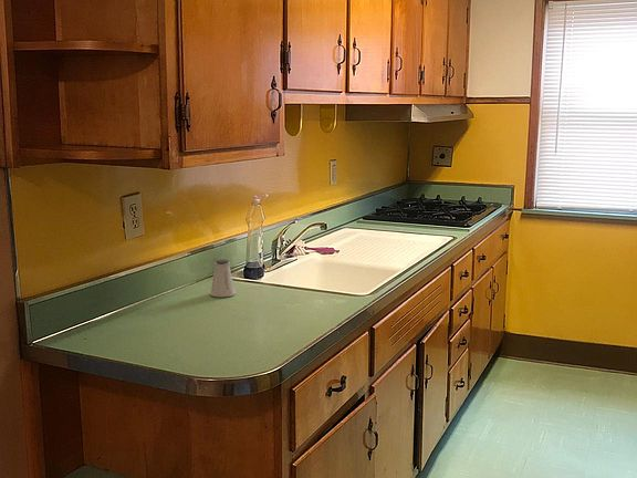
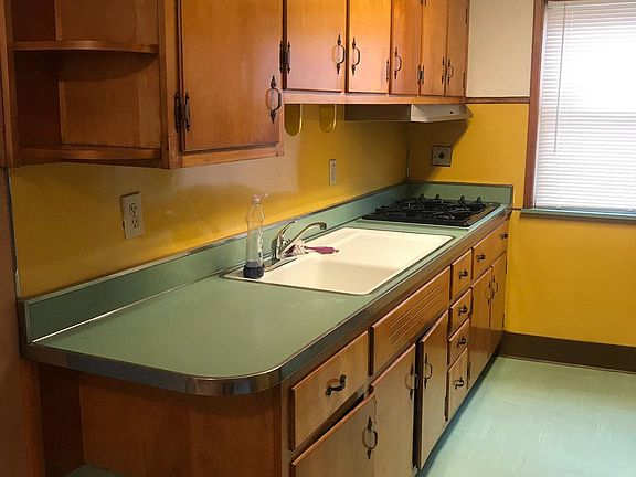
- saltshaker [209,259,237,298]
